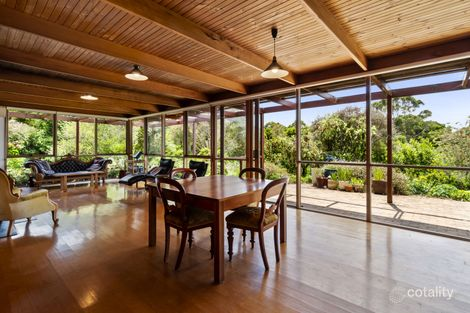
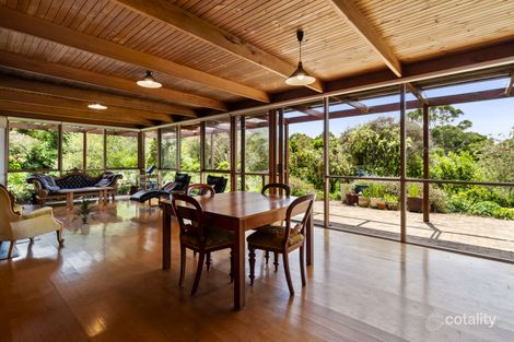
+ indoor plant [70,197,103,235]
